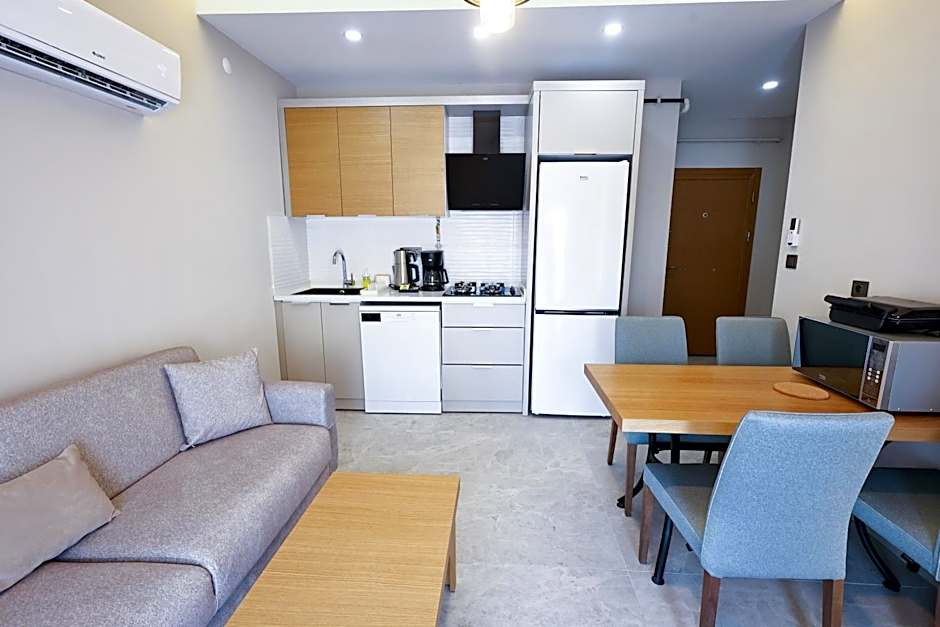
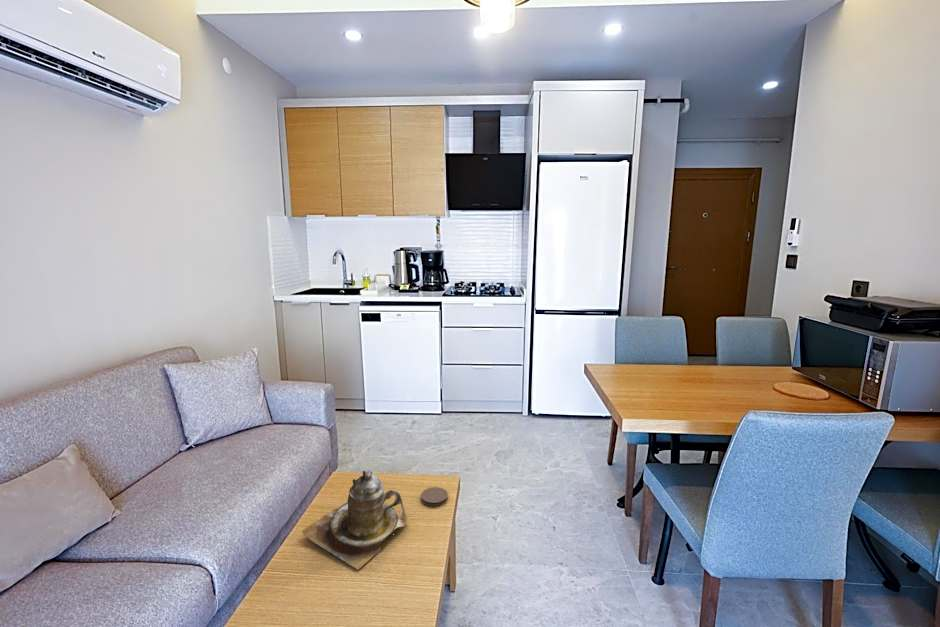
+ coaster [420,486,449,507]
+ teapot [301,469,408,570]
